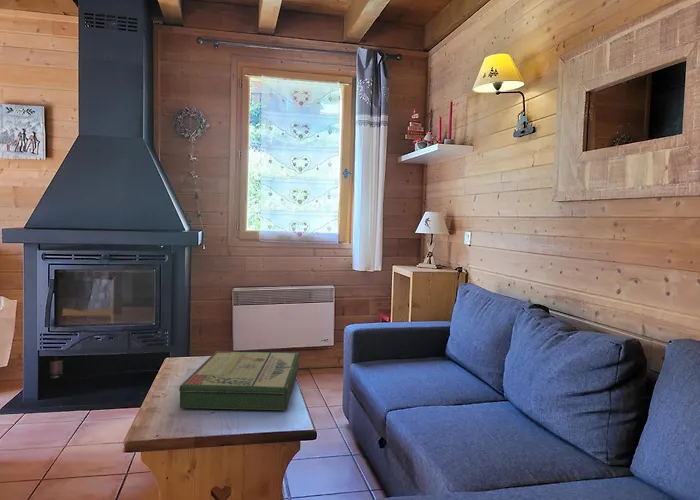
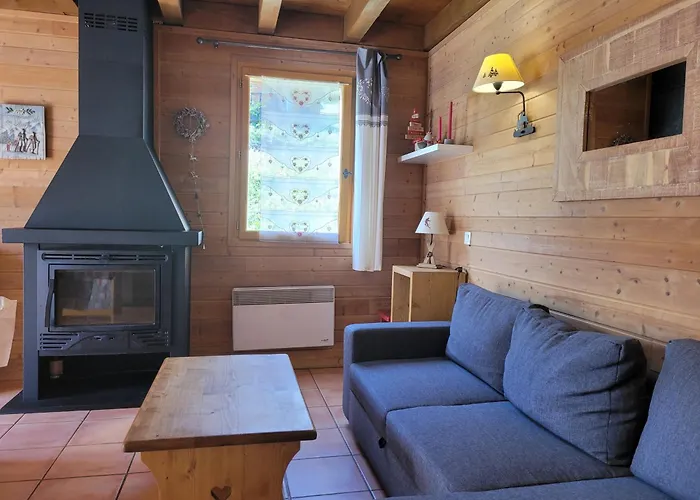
- board game [178,350,301,411]
